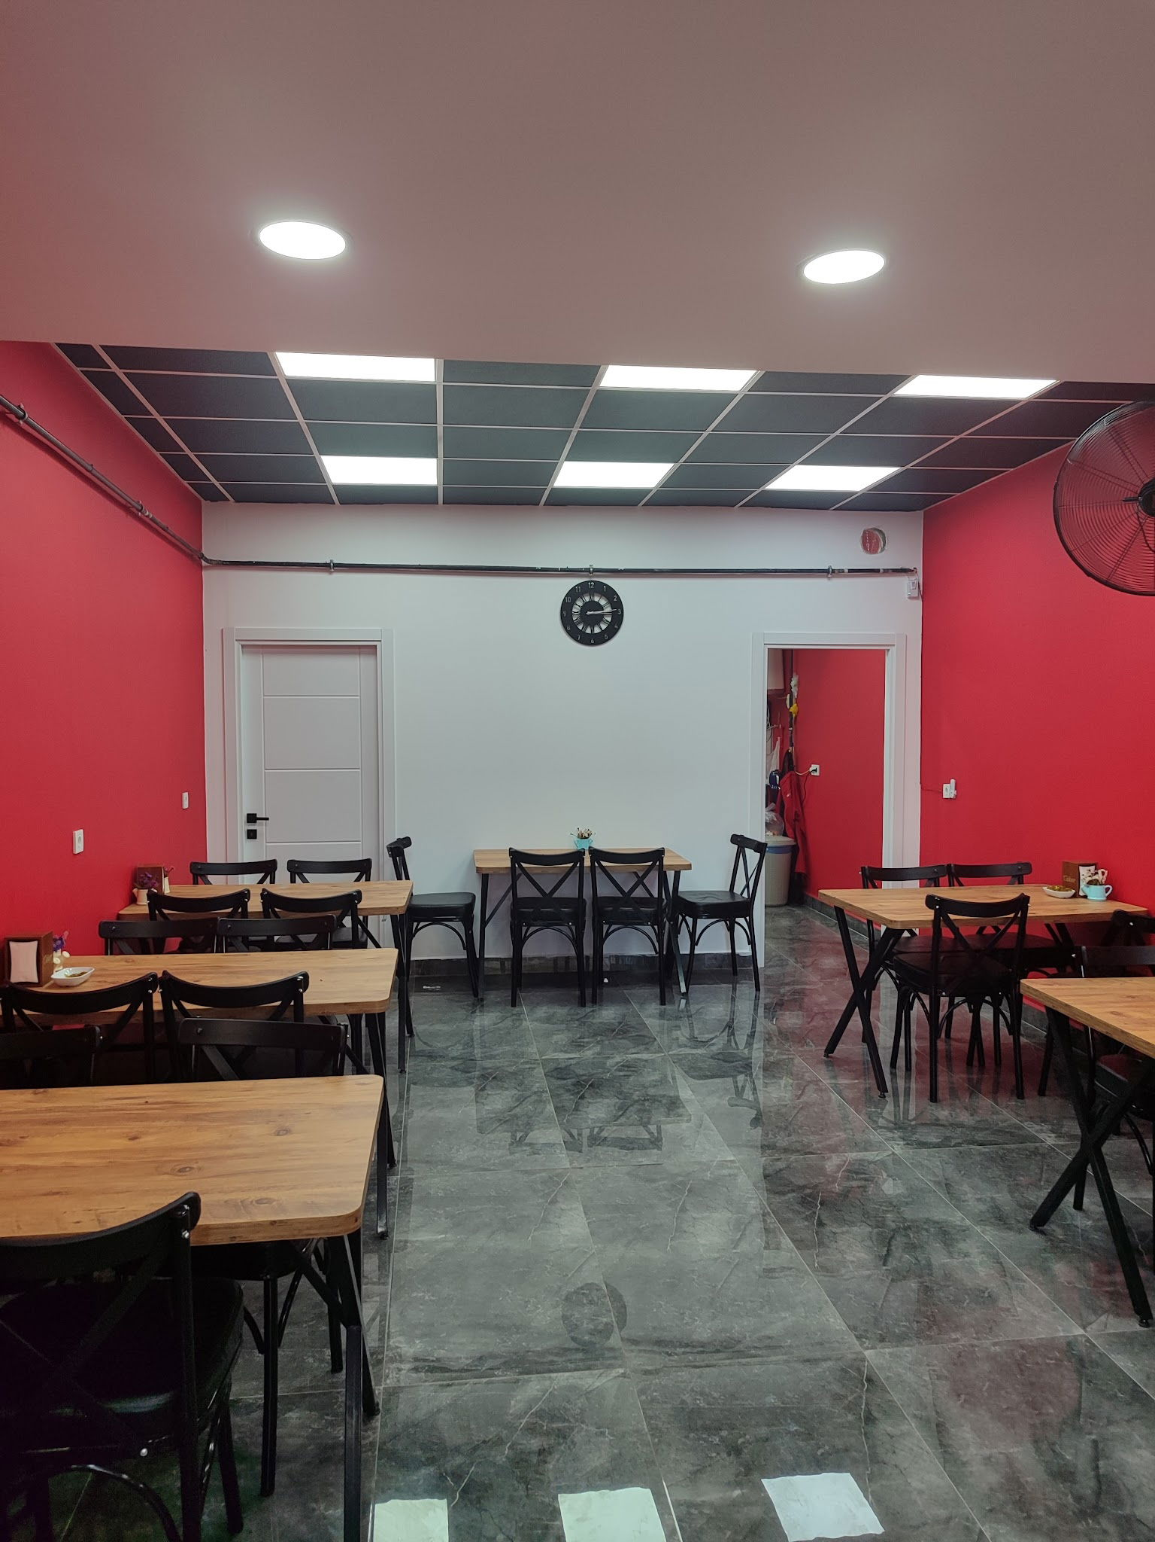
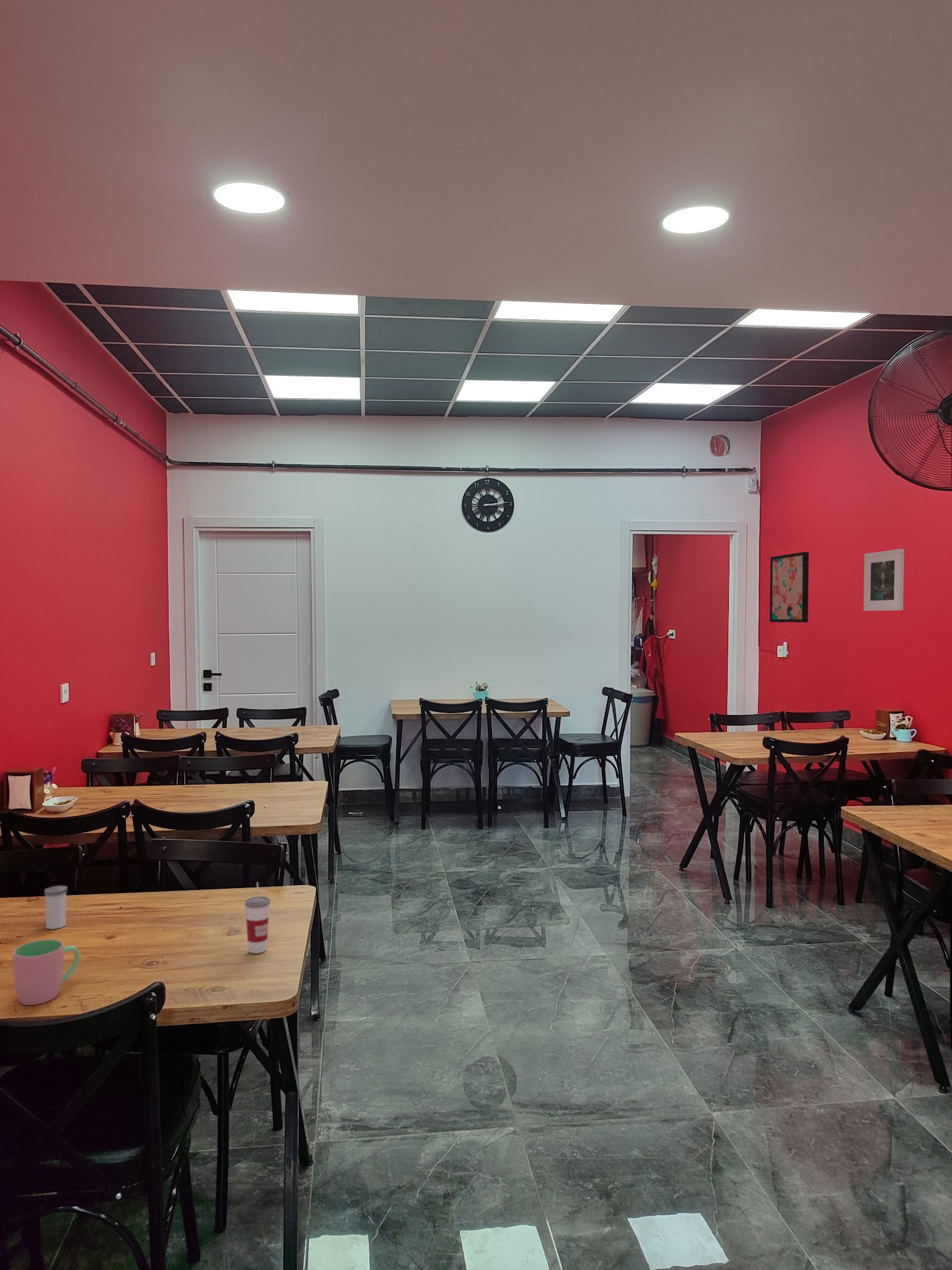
+ cup [12,939,81,1006]
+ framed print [863,548,905,611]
+ salt shaker [44,885,68,930]
+ cup [244,882,271,954]
+ wall art [769,551,809,623]
